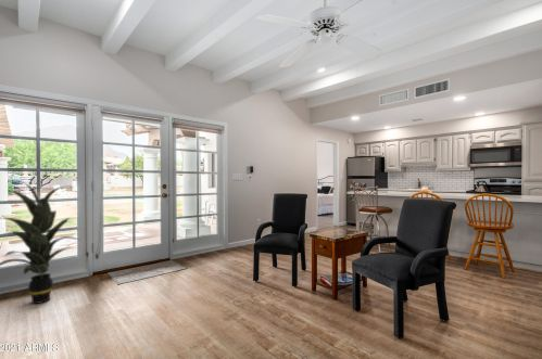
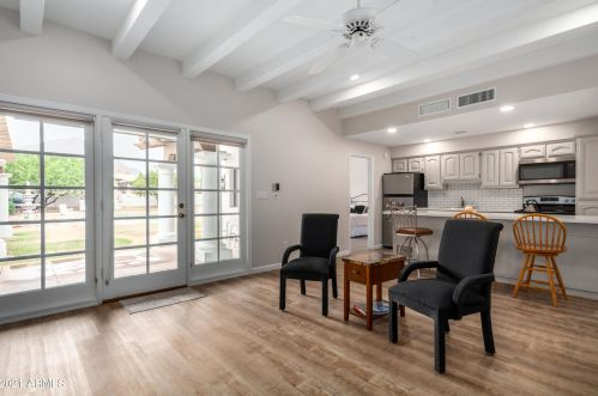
- indoor plant [0,179,79,305]
